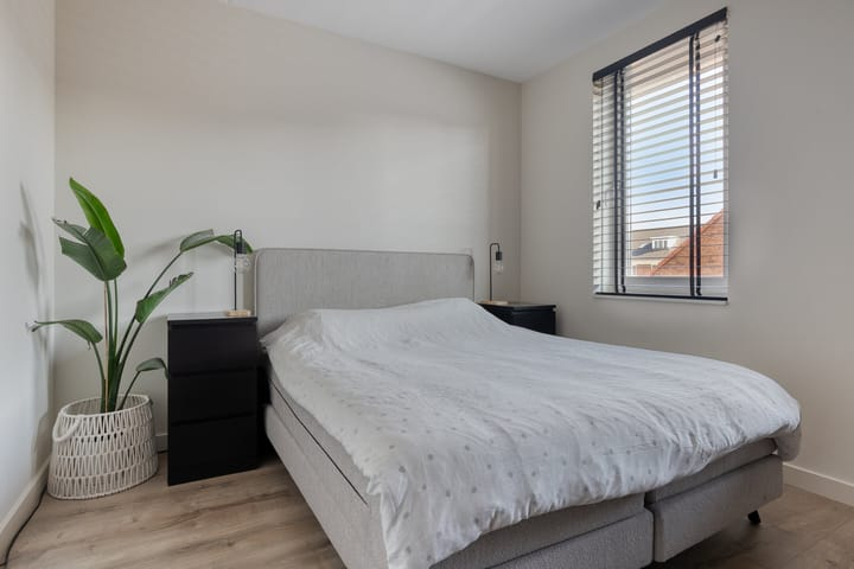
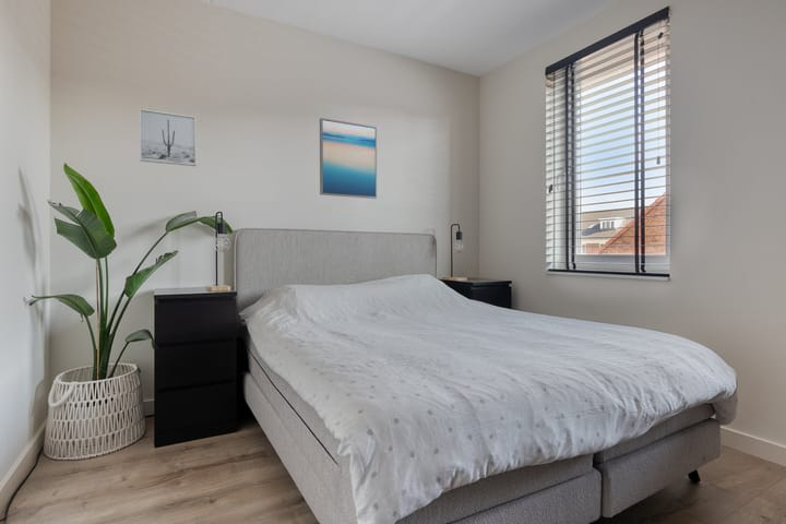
+ wall art [139,108,198,167]
+ wall art [319,117,378,200]
